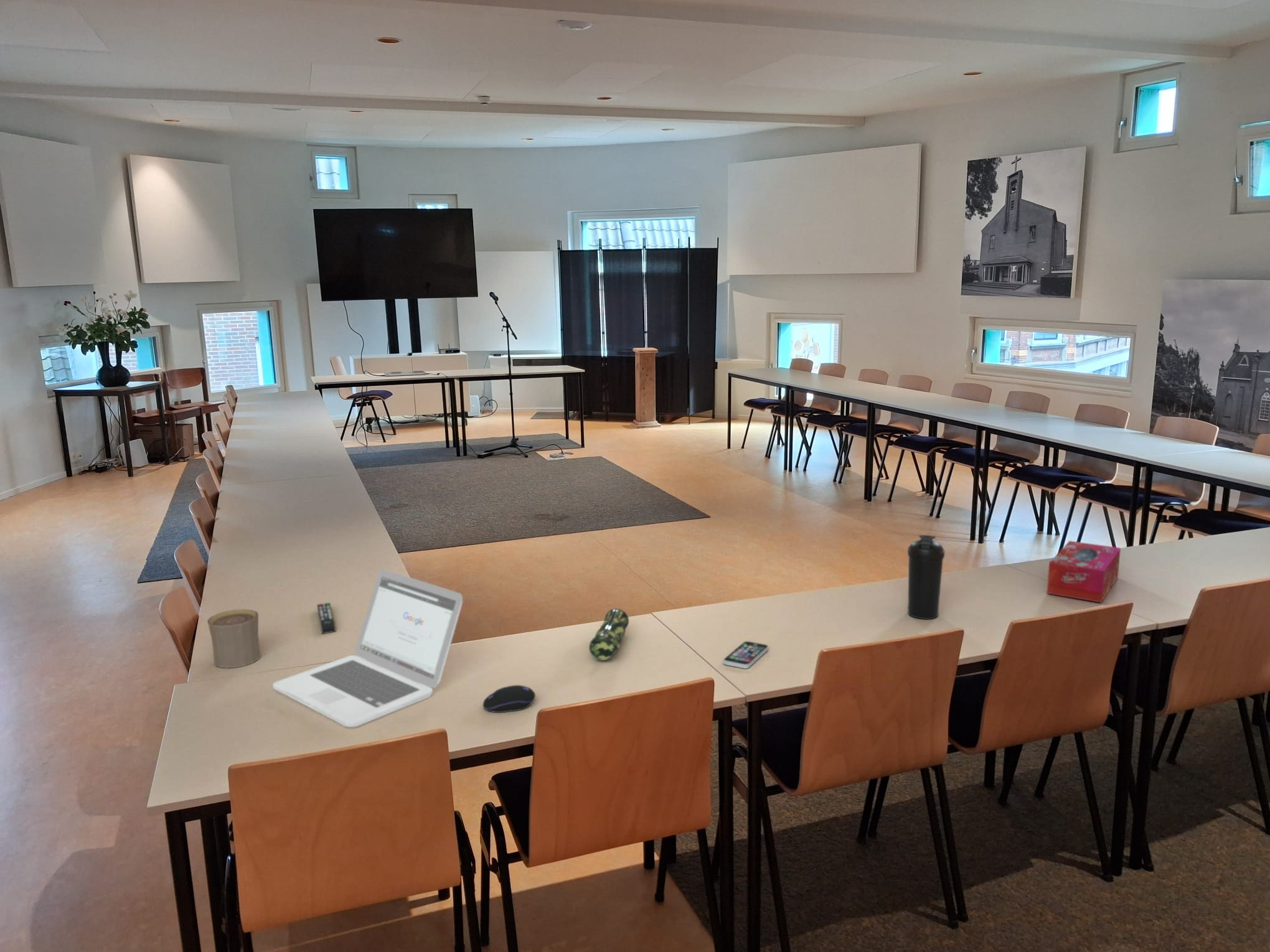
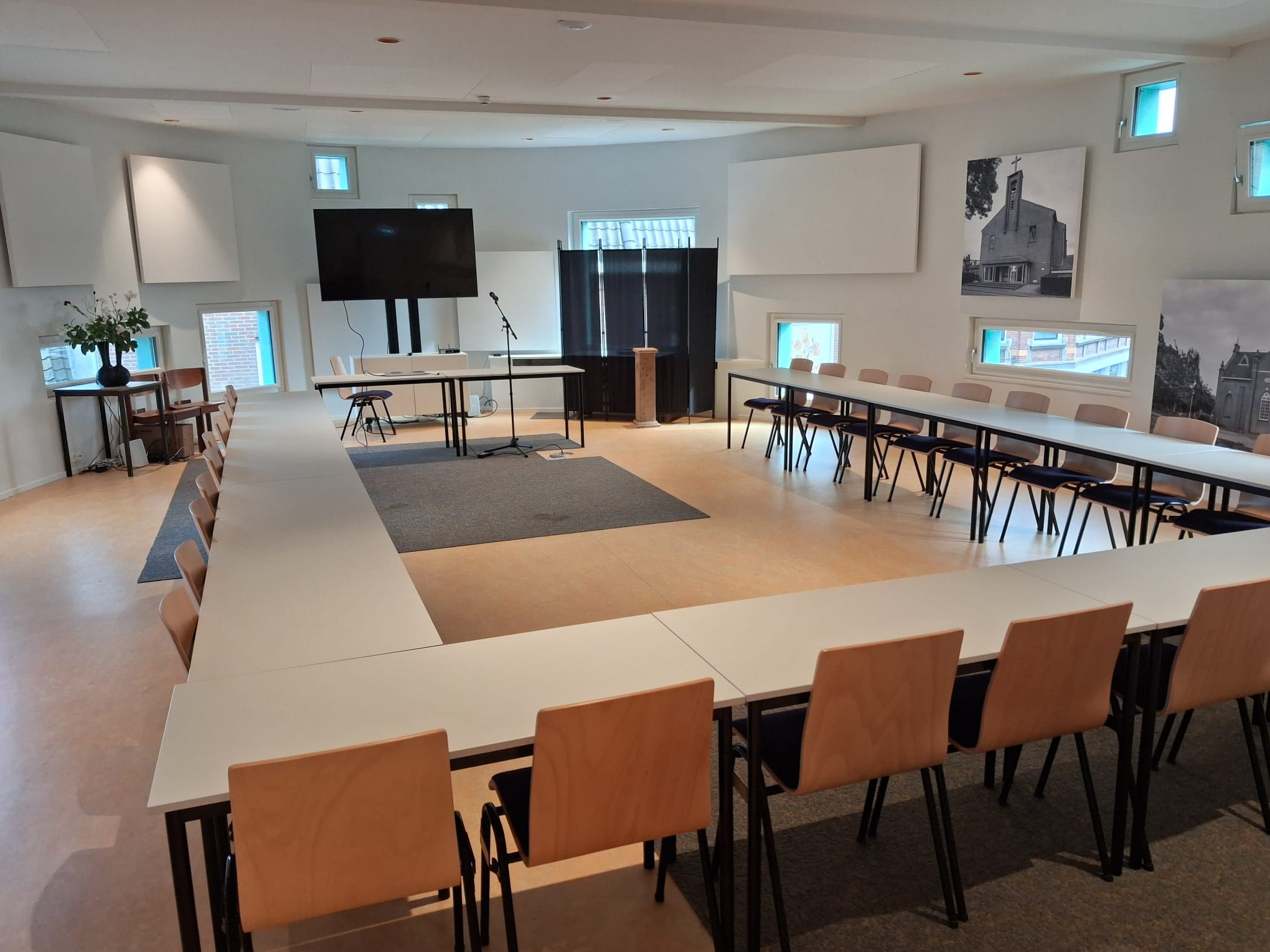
- laptop [272,569,463,728]
- tissue box [1046,540,1121,604]
- smartphone [723,641,769,670]
- pencil case [588,608,629,661]
- computer mouse [482,684,536,713]
- cup [207,609,261,669]
- remote control [317,602,336,634]
- water bottle [907,534,946,620]
